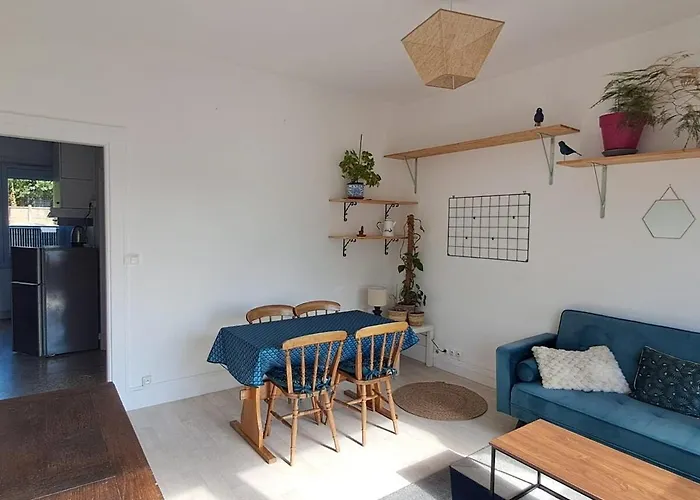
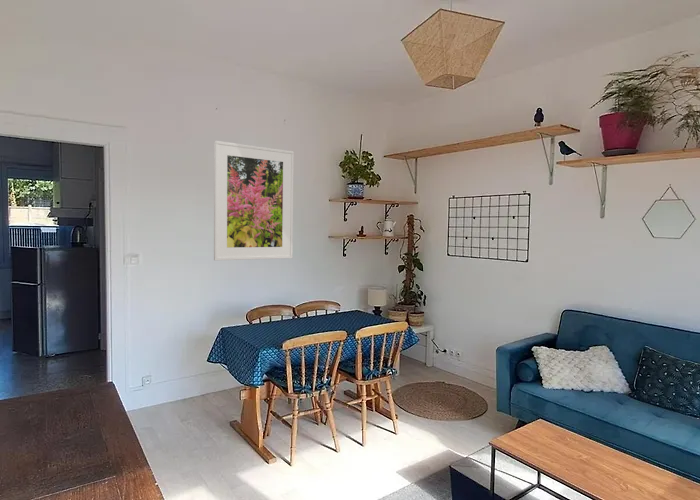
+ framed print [213,140,295,261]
